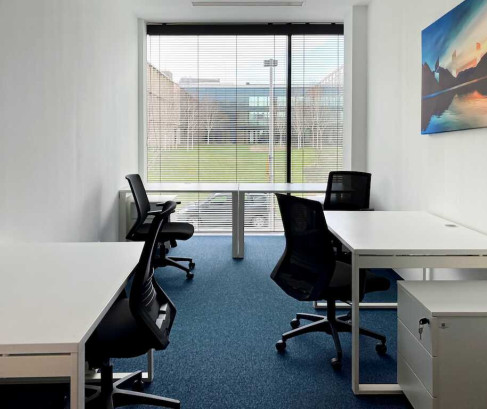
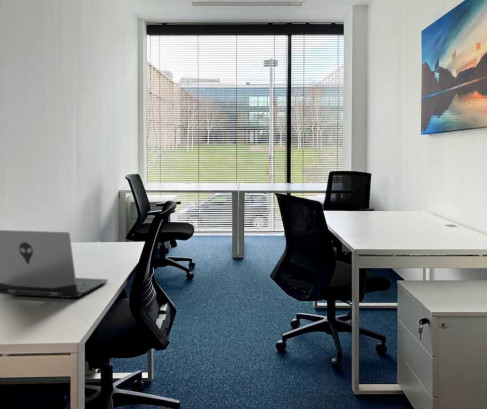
+ laptop [0,229,109,299]
